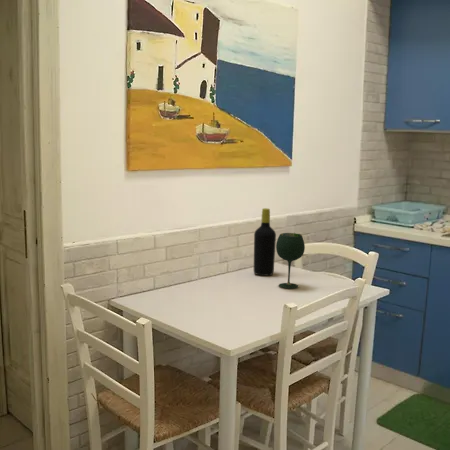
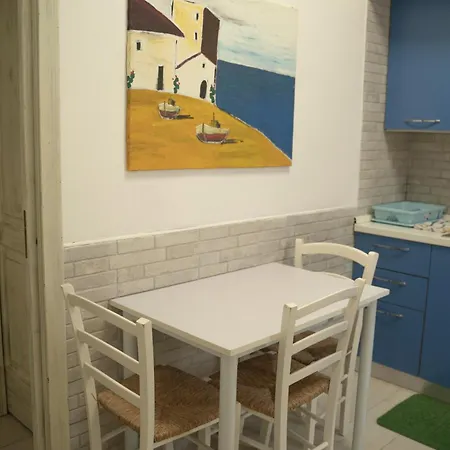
- wine glass [275,232,306,290]
- bottle [253,207,277,277]
